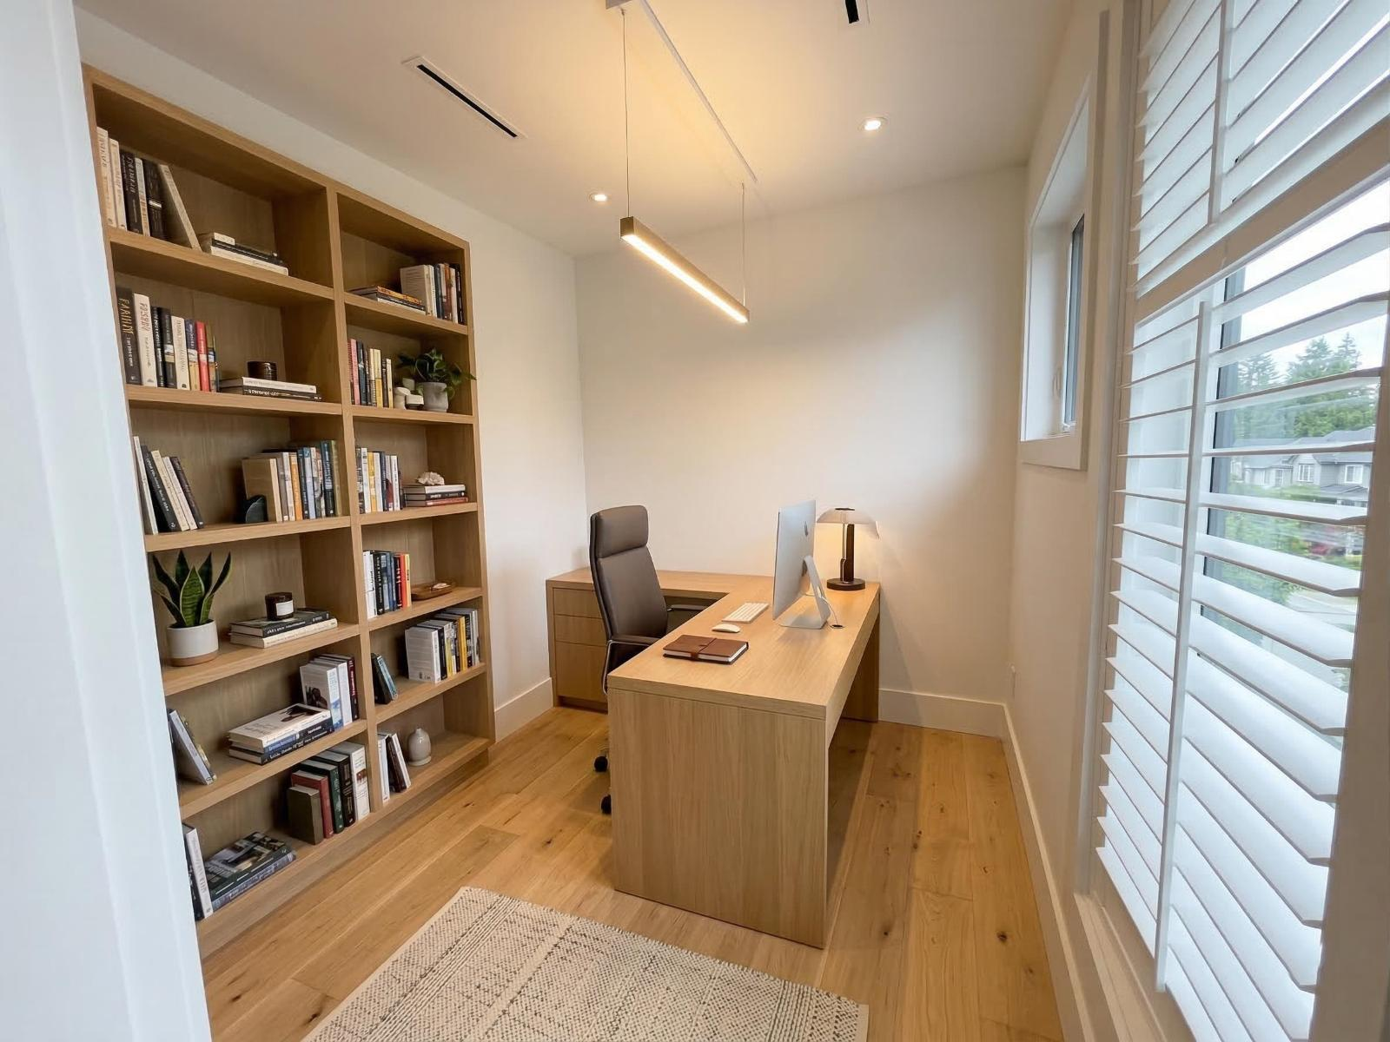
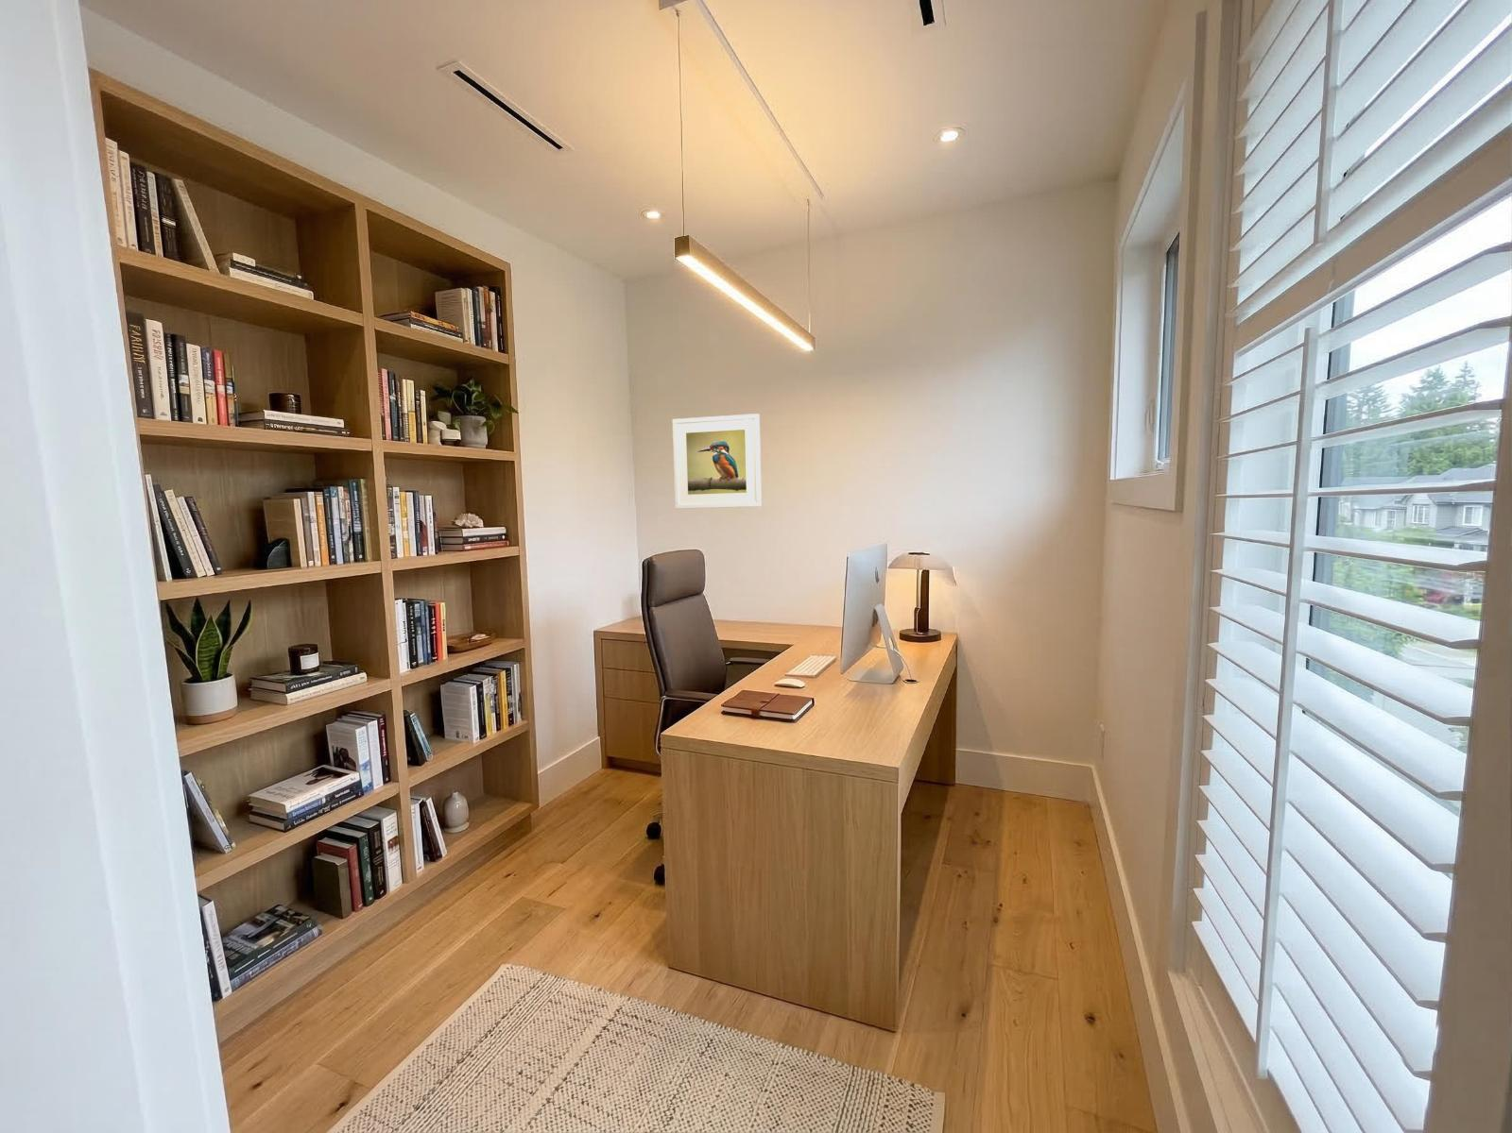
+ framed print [671,413,763,509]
